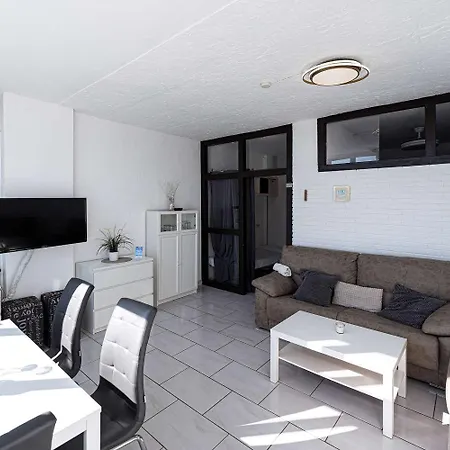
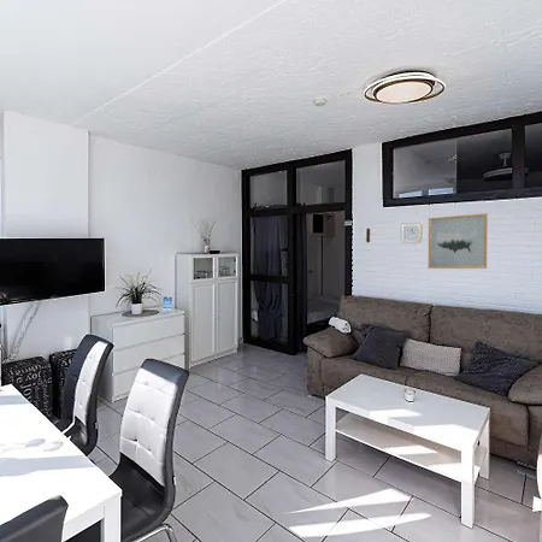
+ wall art [428,212,489,270]
